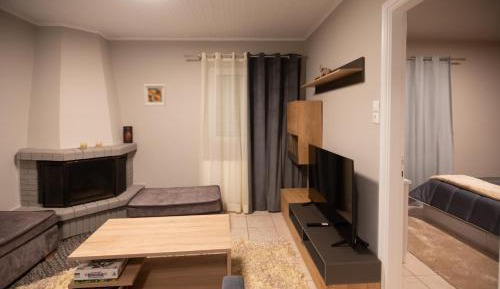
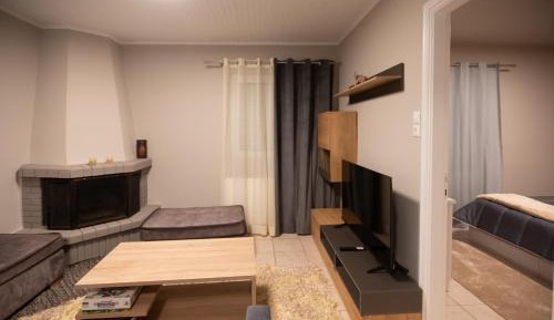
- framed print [143,83,167,107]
